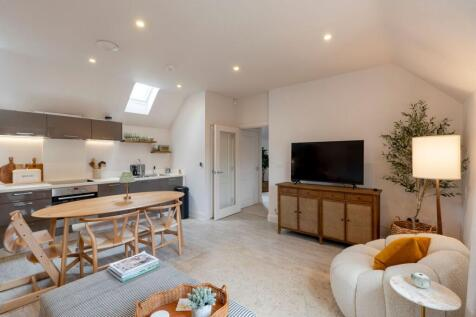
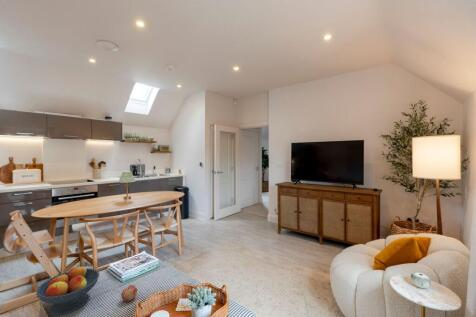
+ fruit bowl [35,263,100,316]
+ fruit [120,284,138,302]
